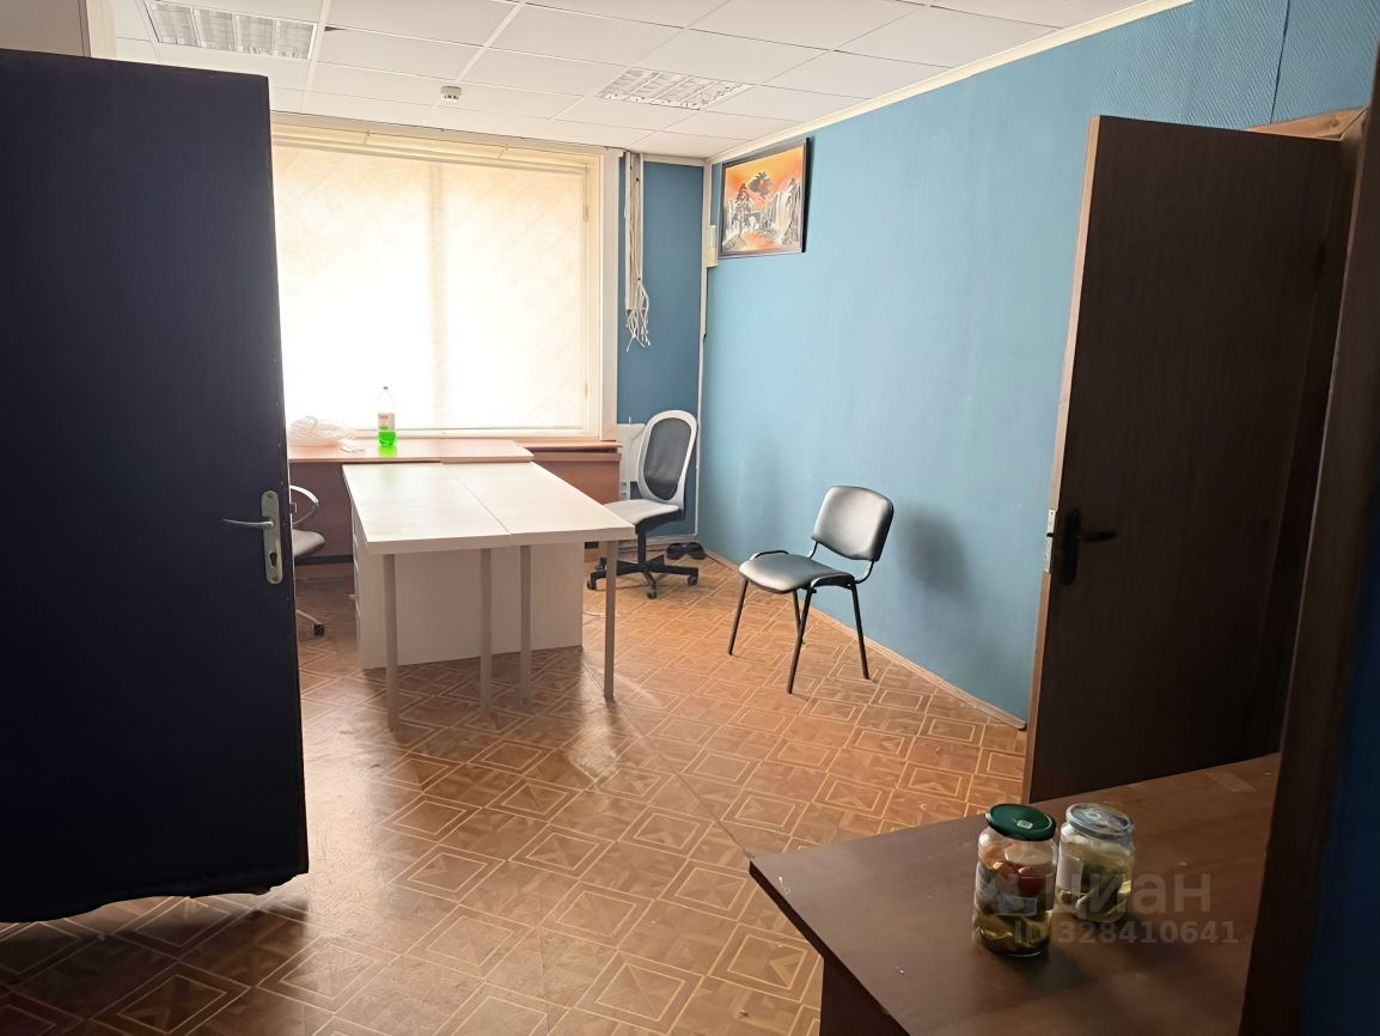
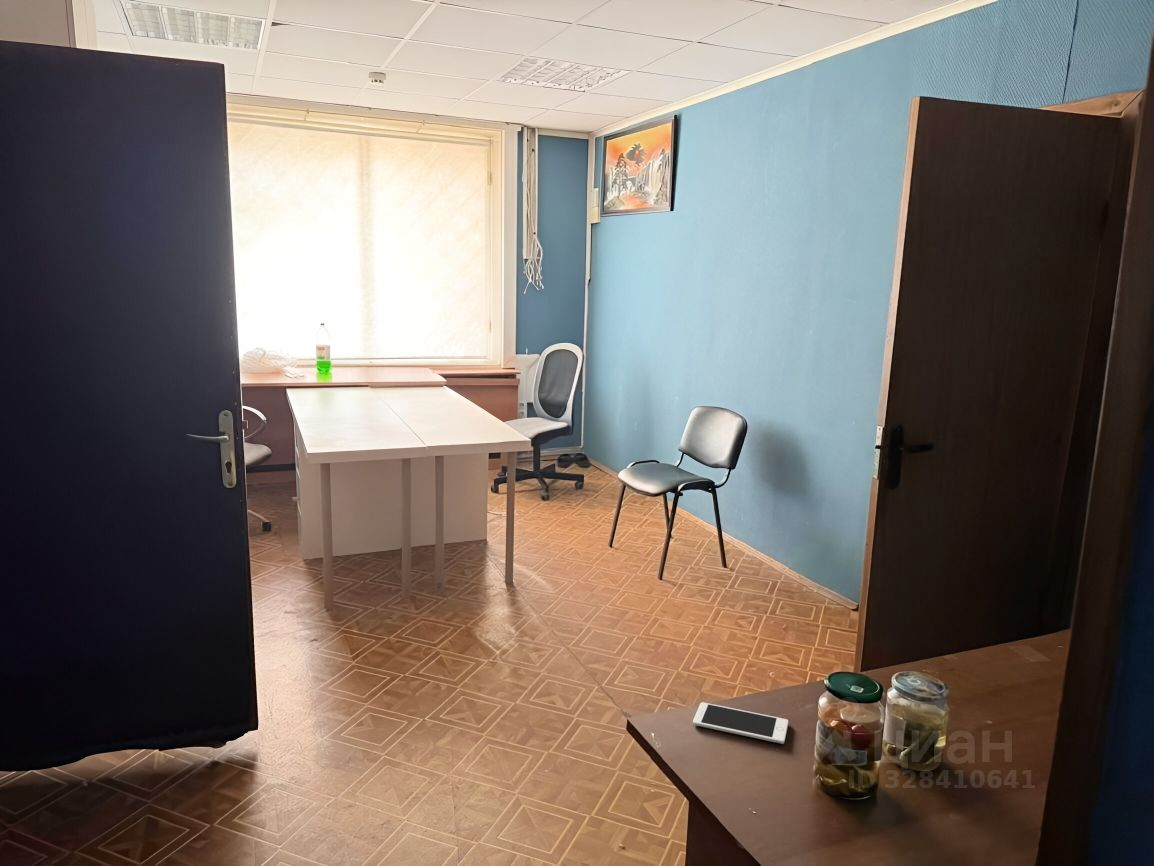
+ cell phone [692,702,789,745]
